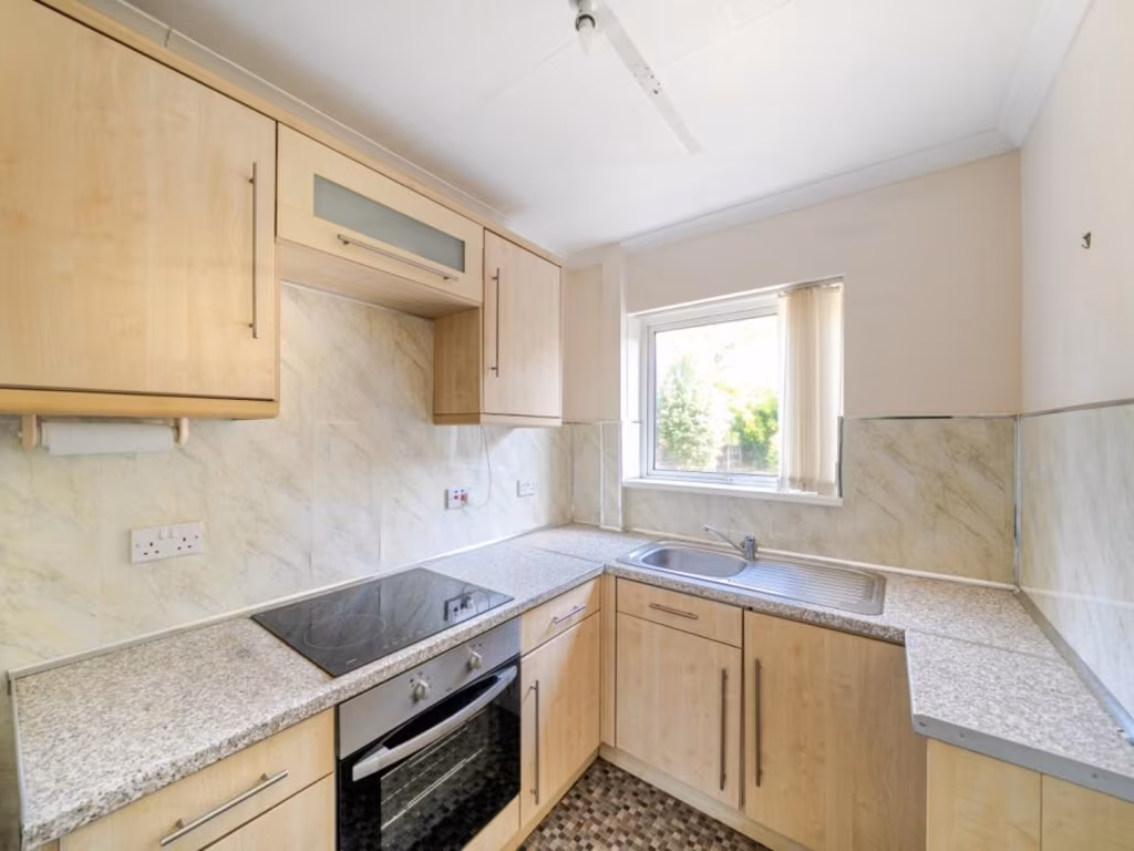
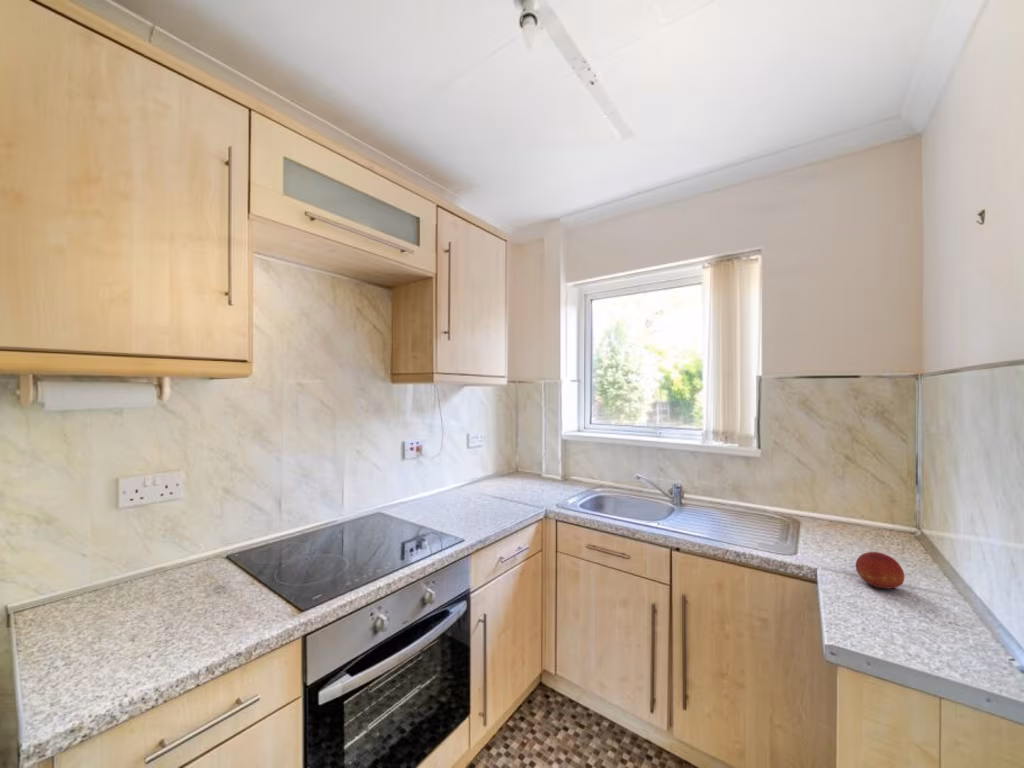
+ fruit [855,551,906,592]
